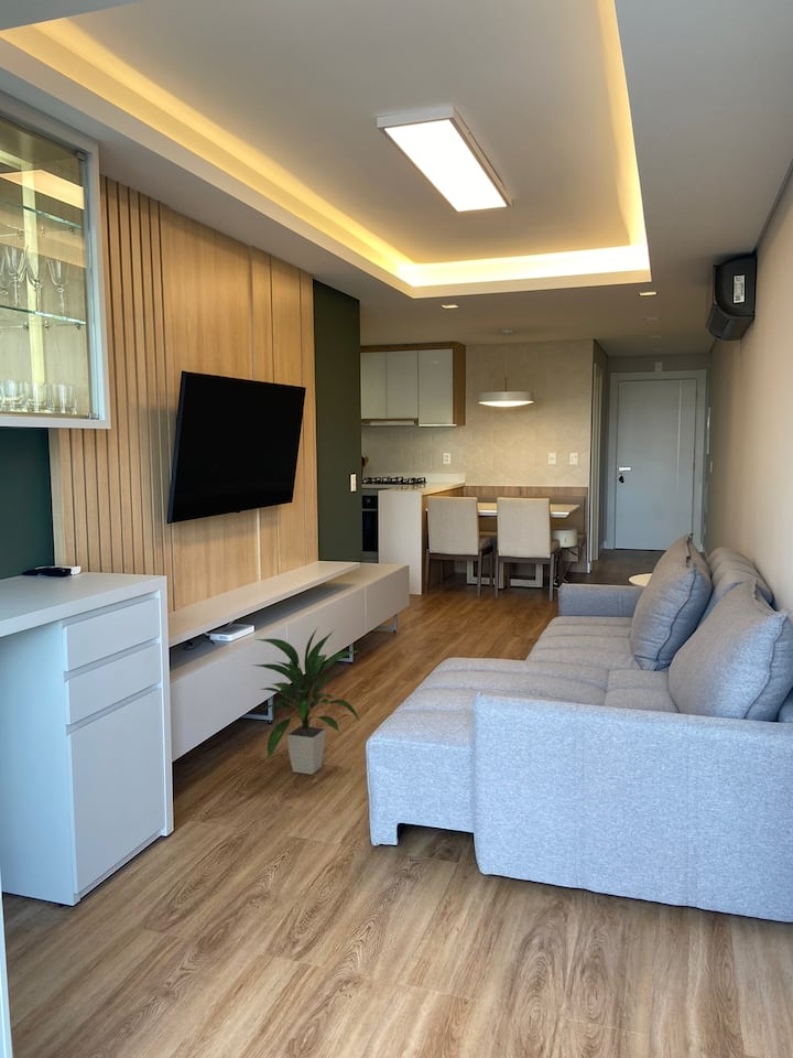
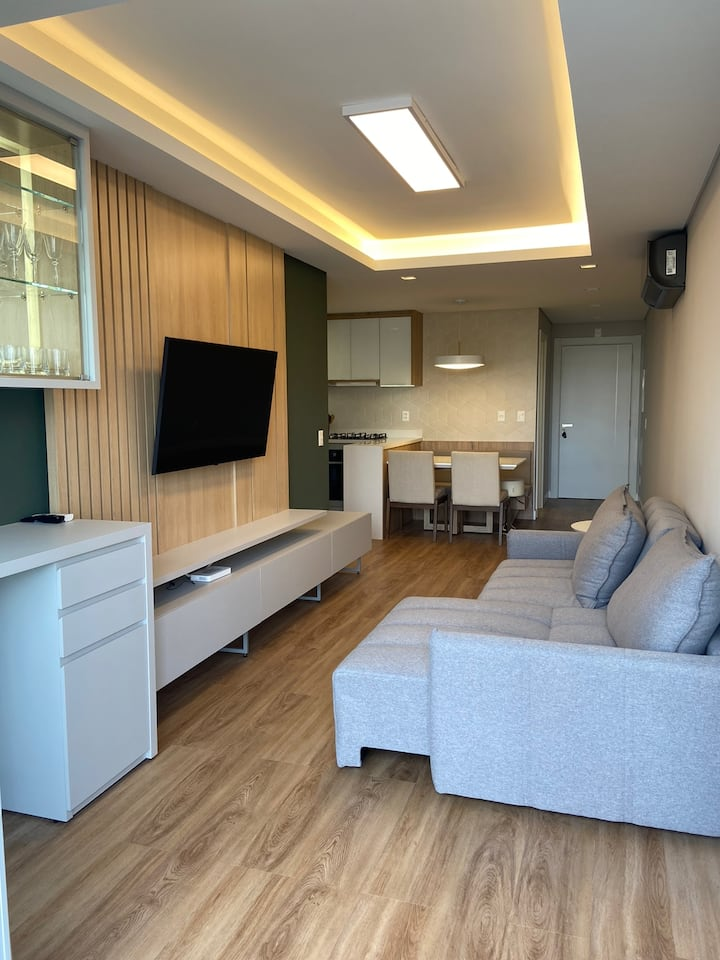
- indoor plant [250,625,361,776]
